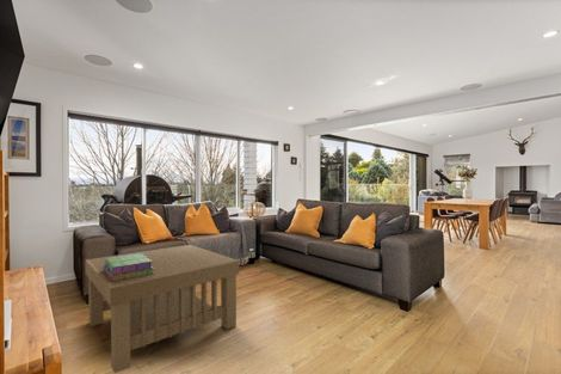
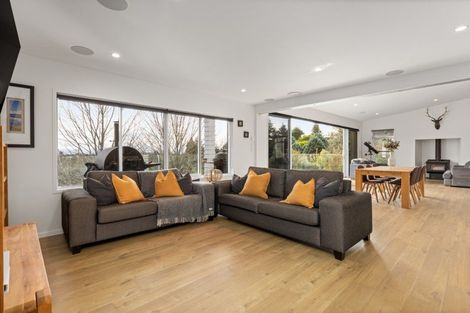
- stack of books [103,253,154,281]
- coffee table [84,244,240,374]
